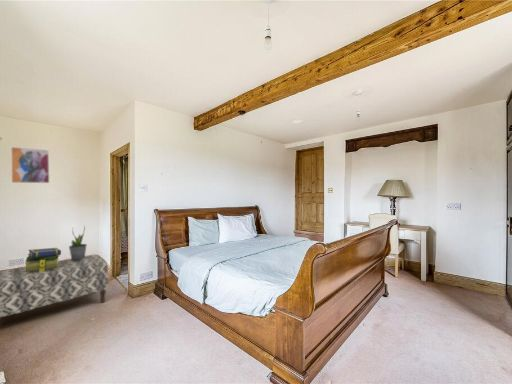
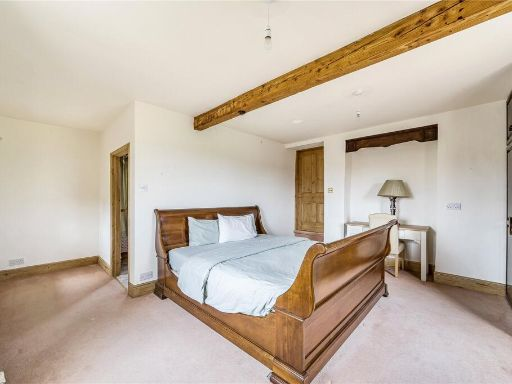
- stack of books [24,247,62,273]
- potted plant [68,225,88,260]
- wall art [10,146,51,184]
- bench [0,253,109,319]
